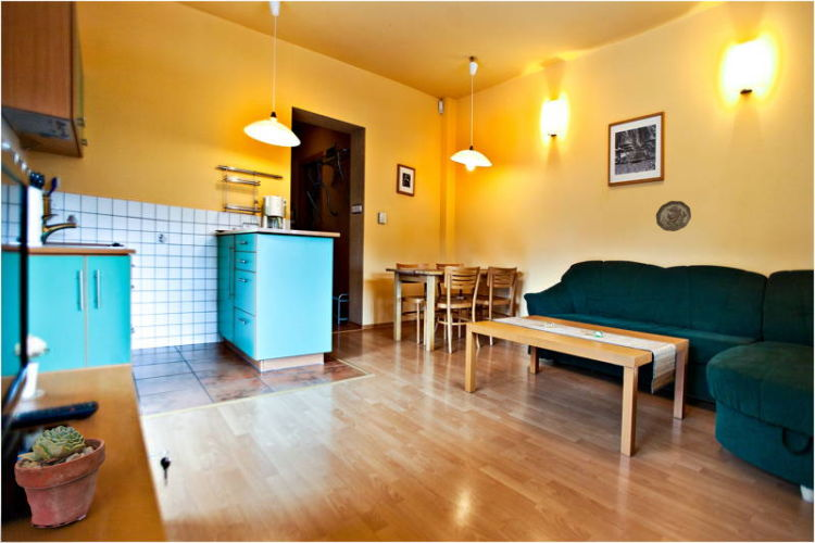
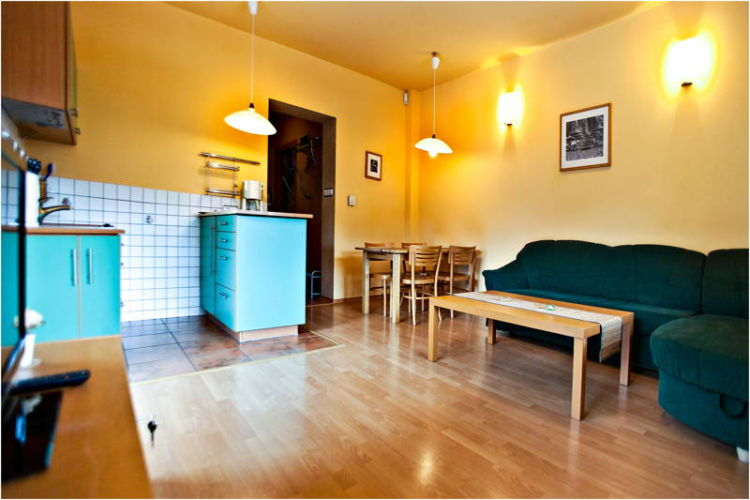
- potted succulent [14,425,106,529]
- decorative plate [655,200,692,232]
